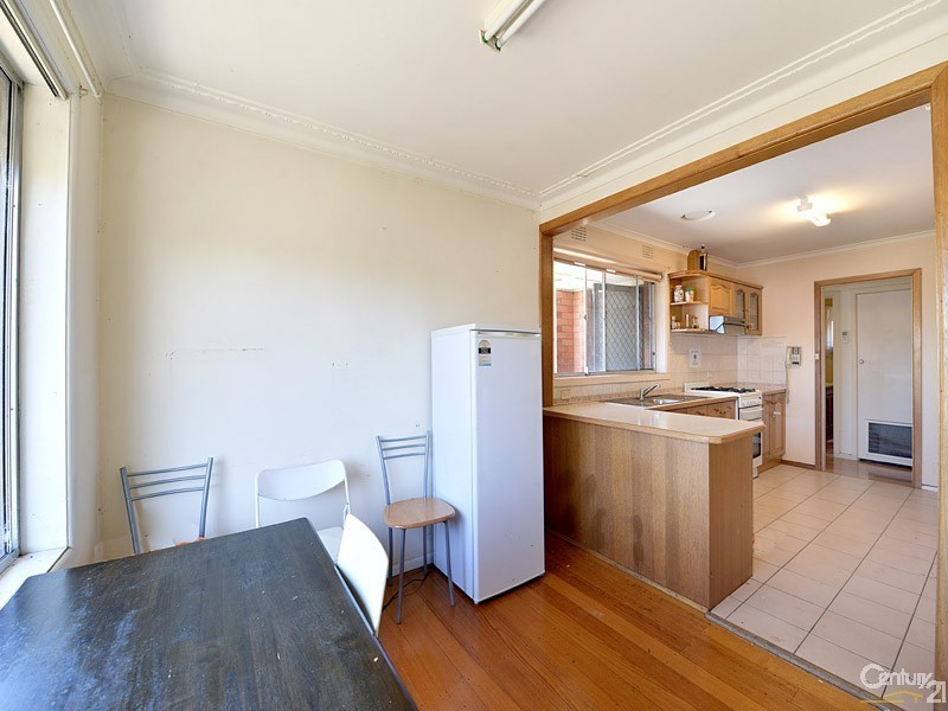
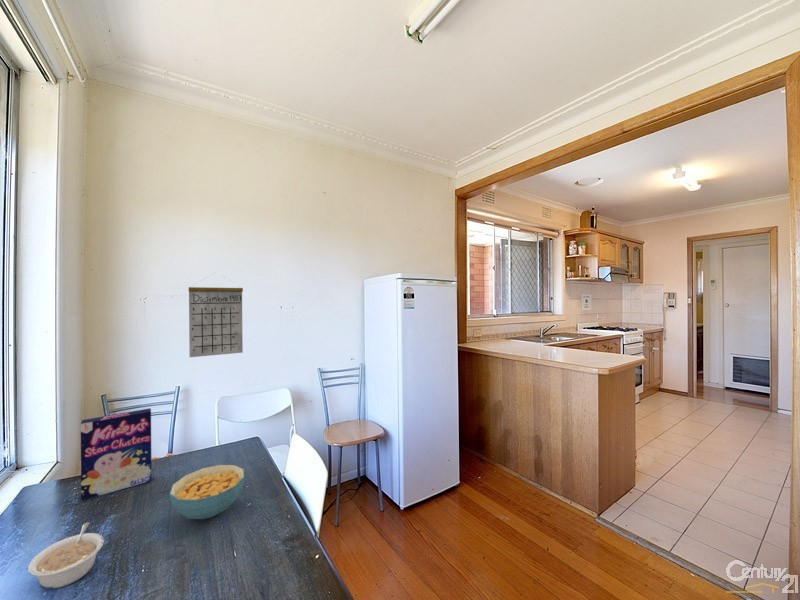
+ cereal bowl [169,464,245,520]
+ cereal box [80,407,153,501]
+ calendar [188,272,244,358]
+ legume [27,522,105,590]
